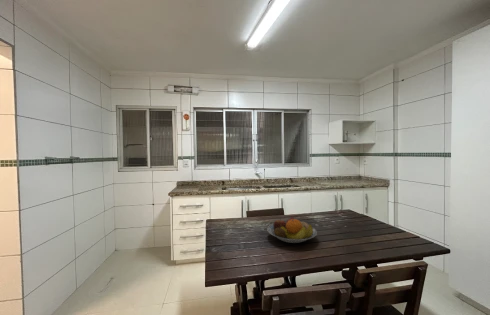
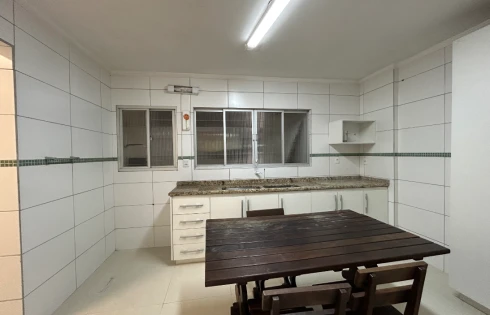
- fruit bowl [266,216,318,244]
